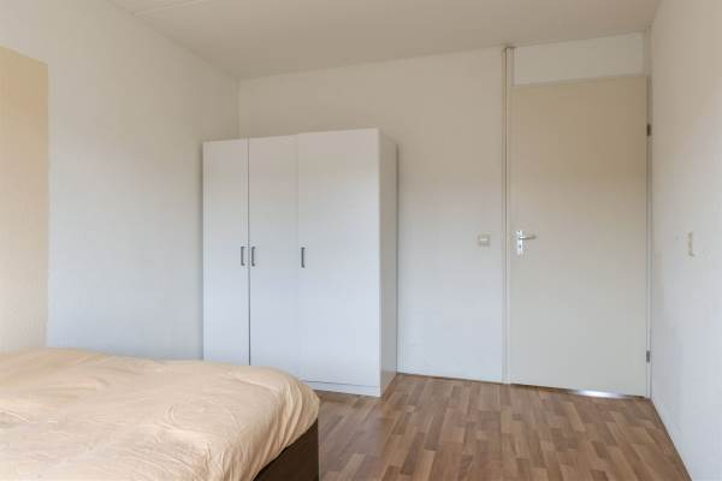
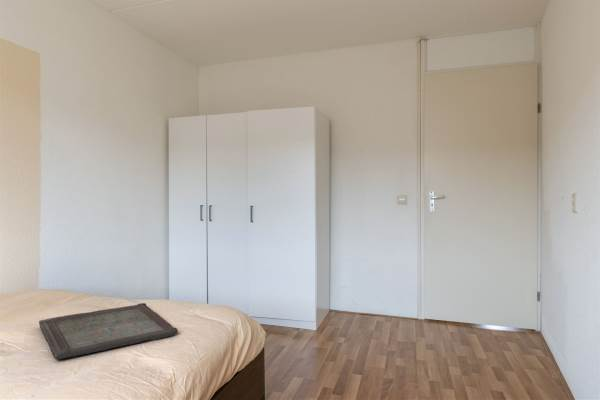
+ serving tray [38,302,179,360]
